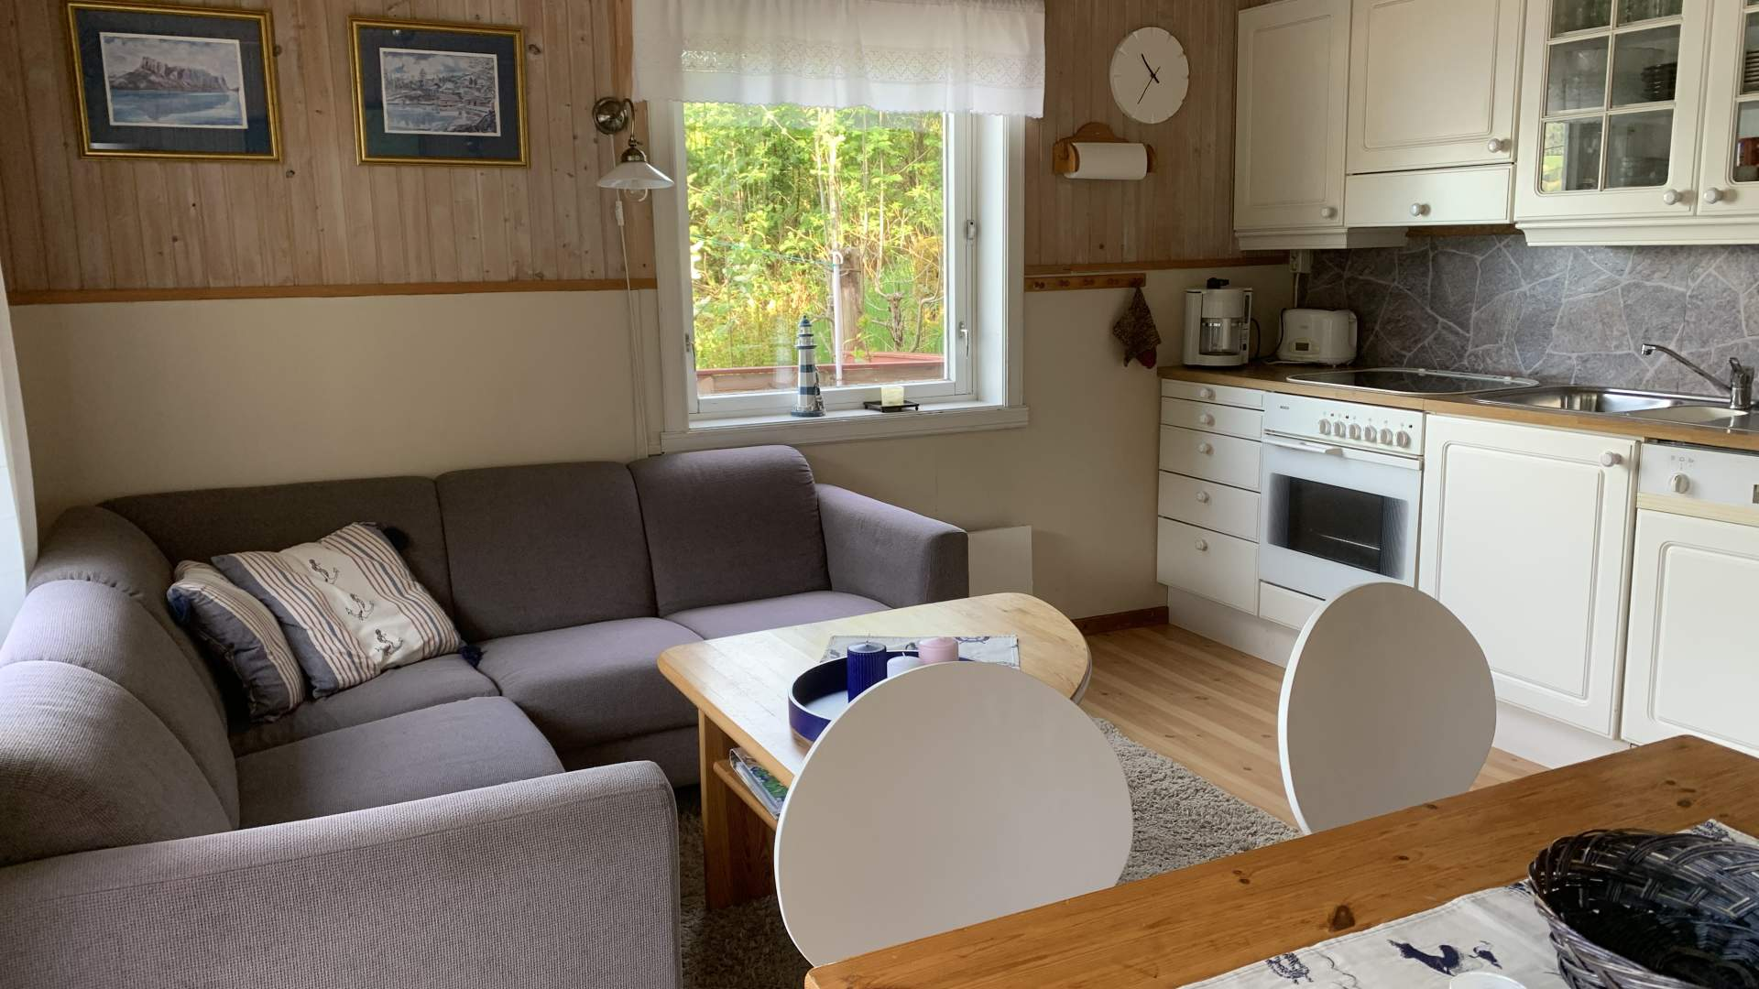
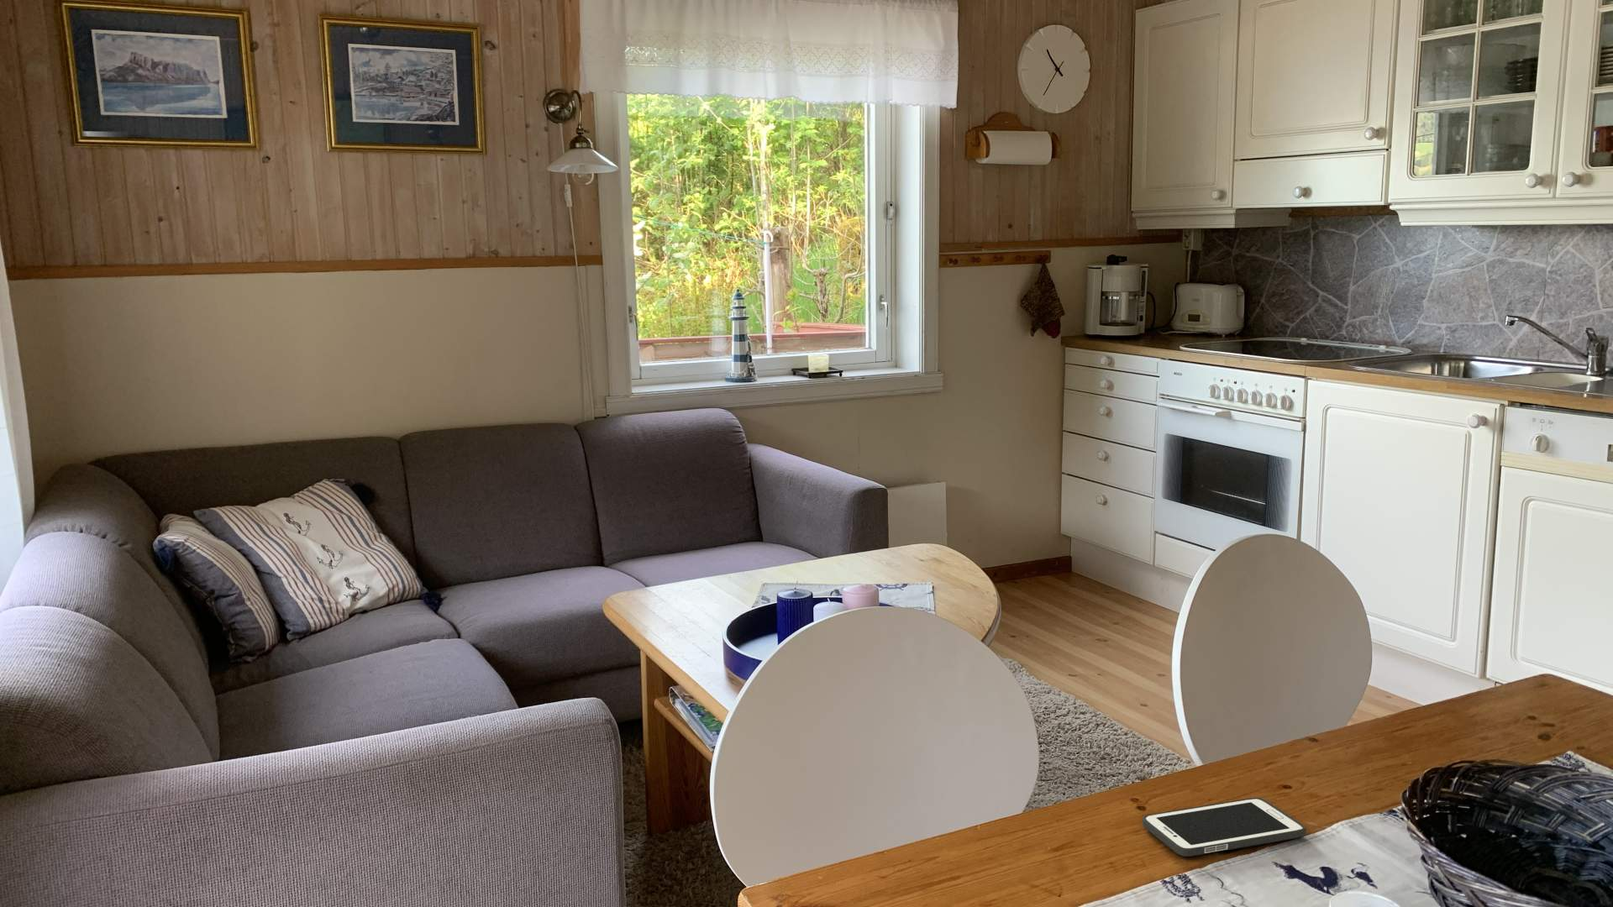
+ cell phone [1142,797,1306,857]
